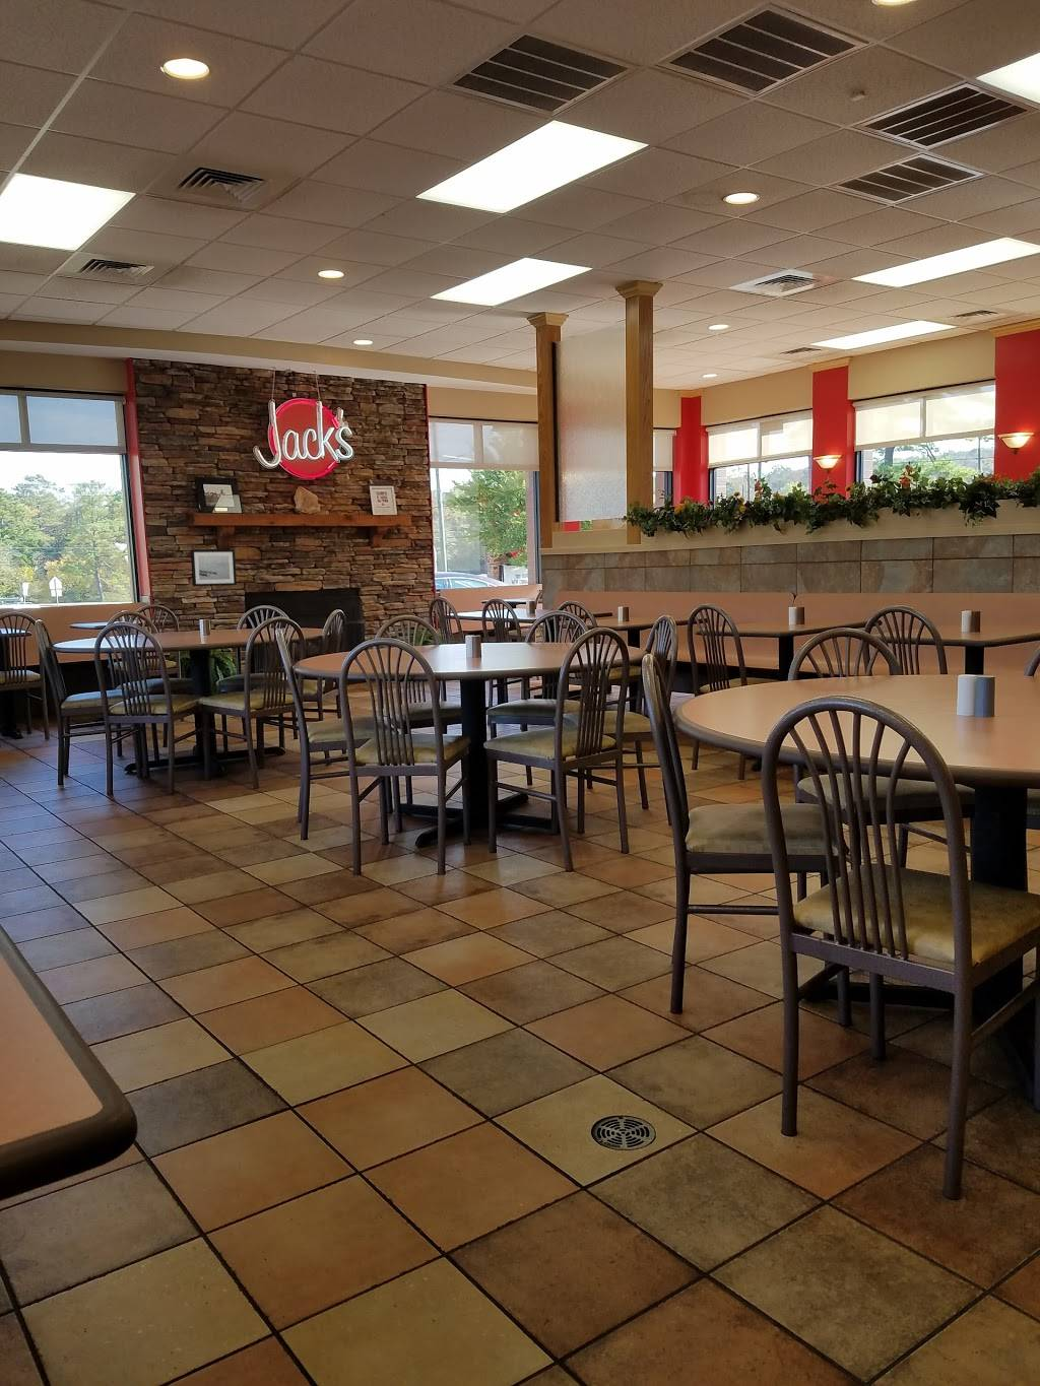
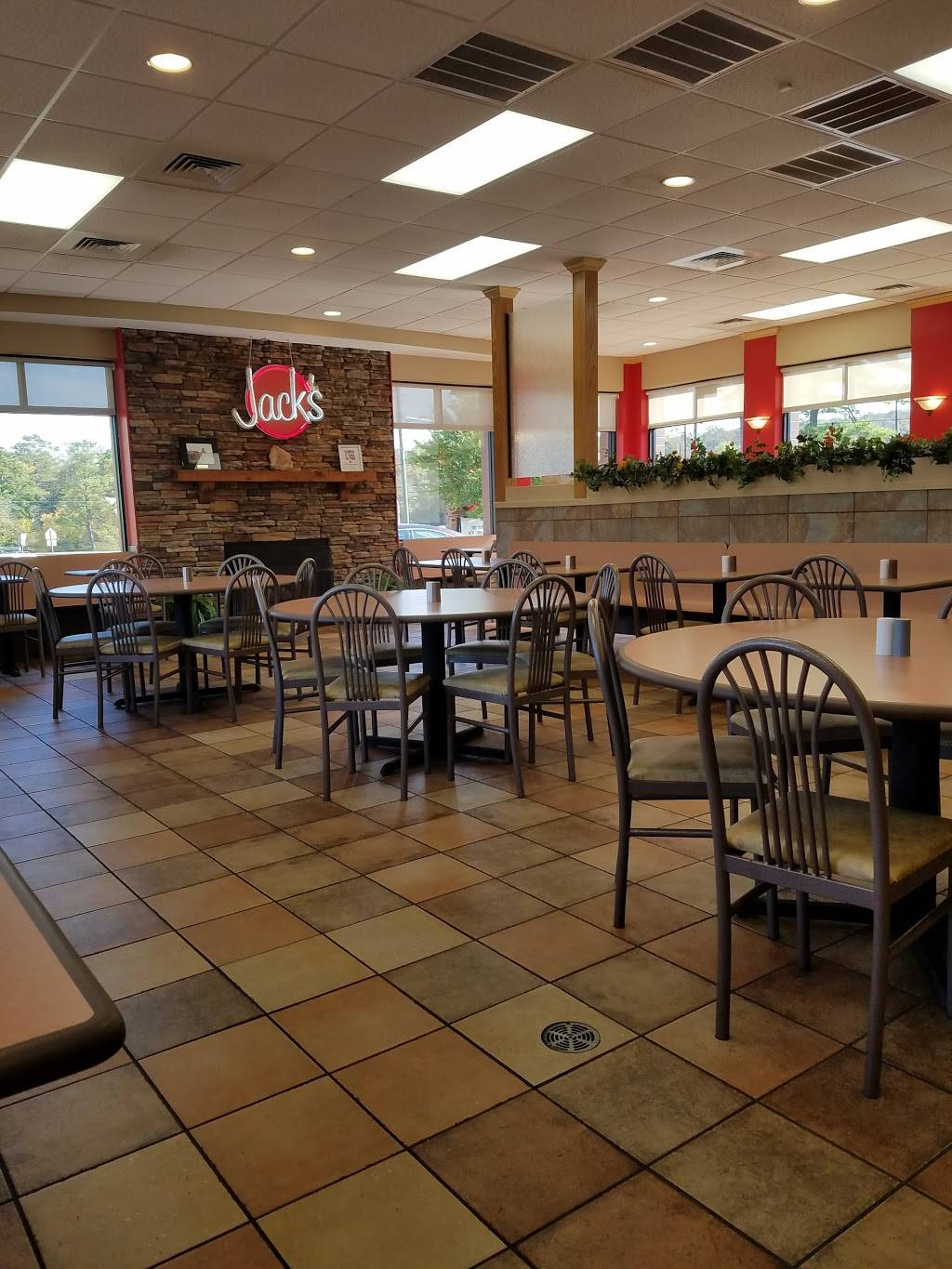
- wall art [190,548,238,587]
